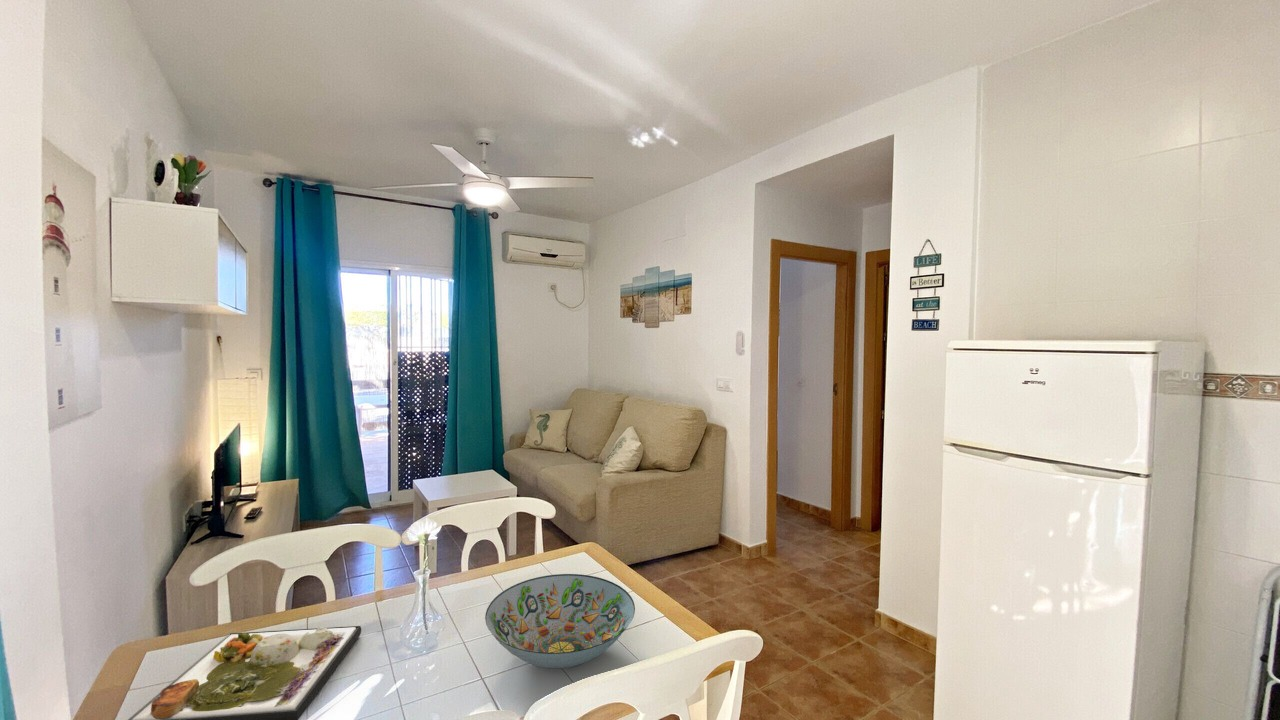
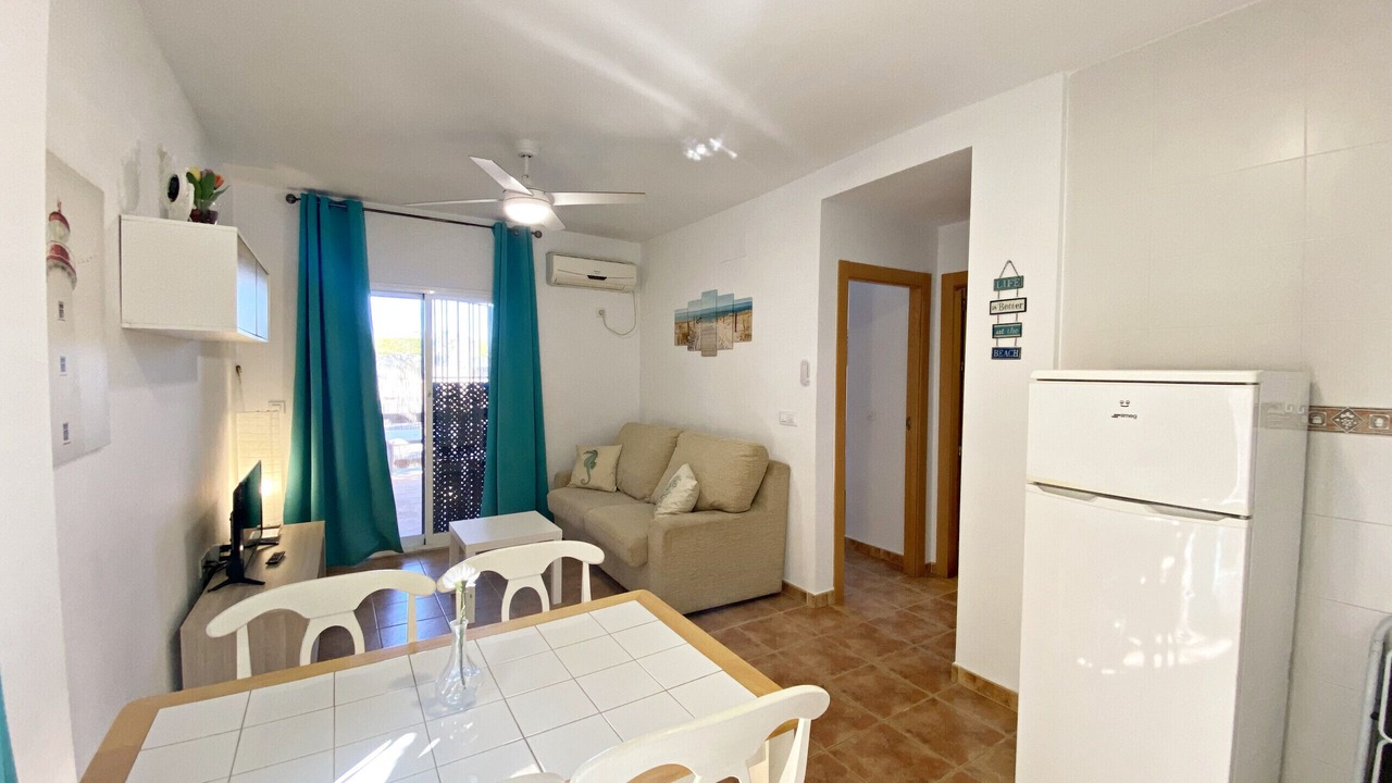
- decorative bowl [484,573,636,669]
- dinner plate [127,625,362,720]
